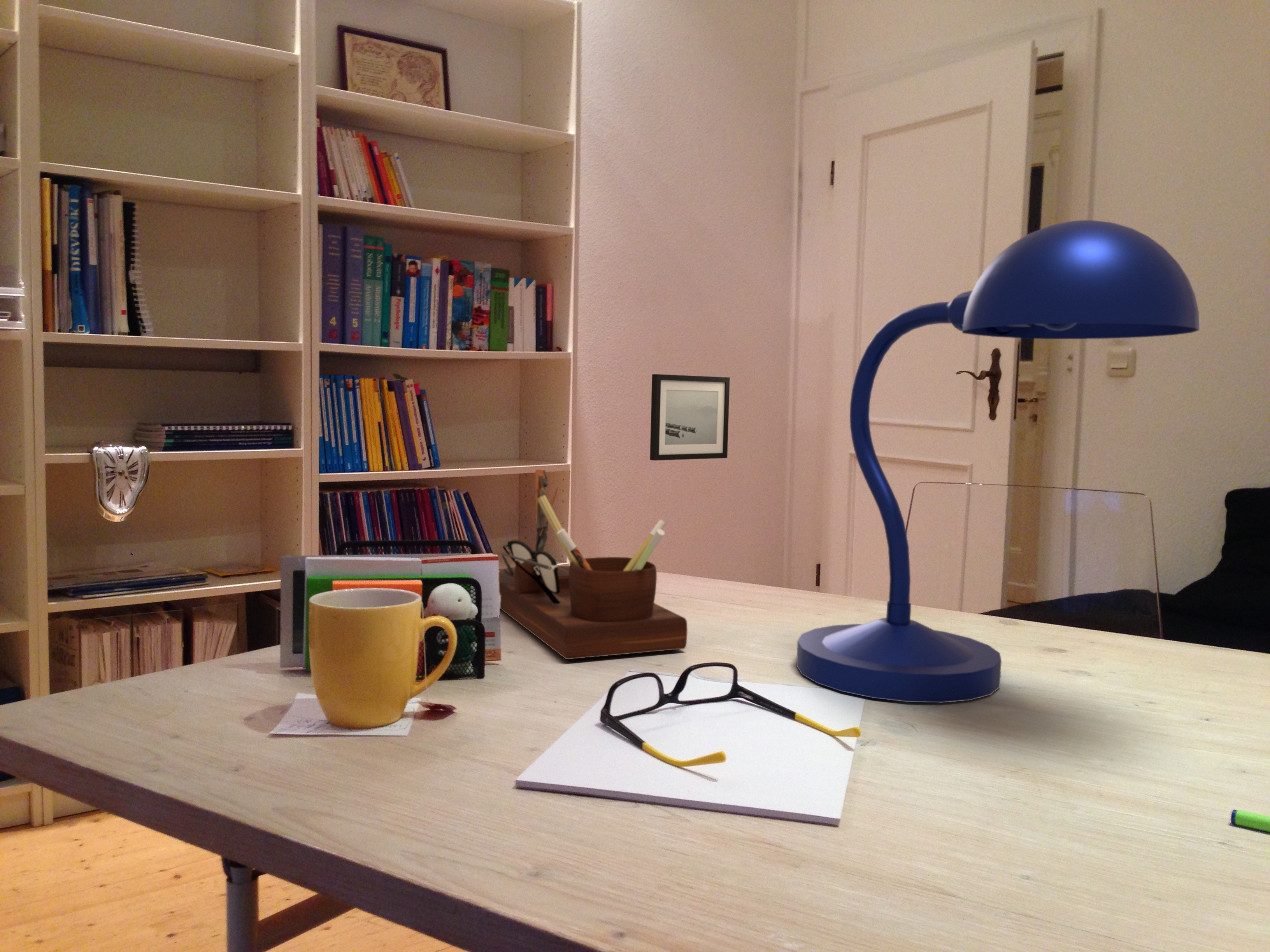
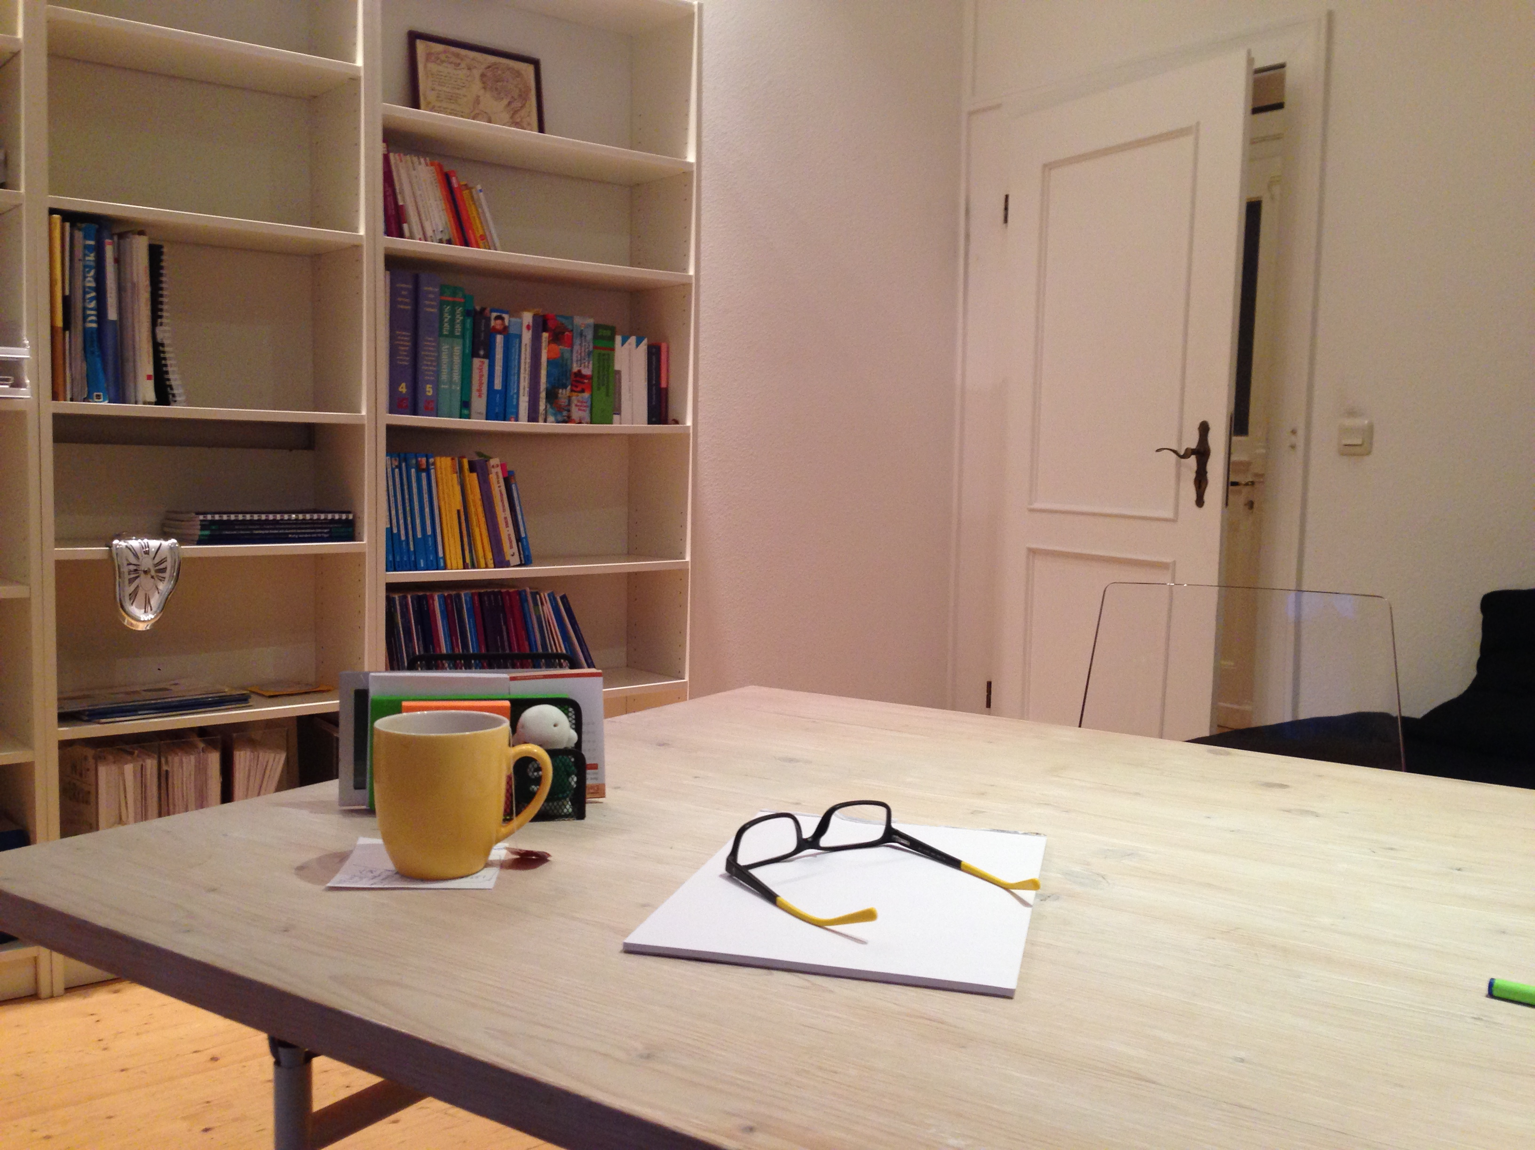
- wall art [649,374,730,461]
- desk lamp [796,220,1200,703]
- desk organizer [498,469,688,660]
